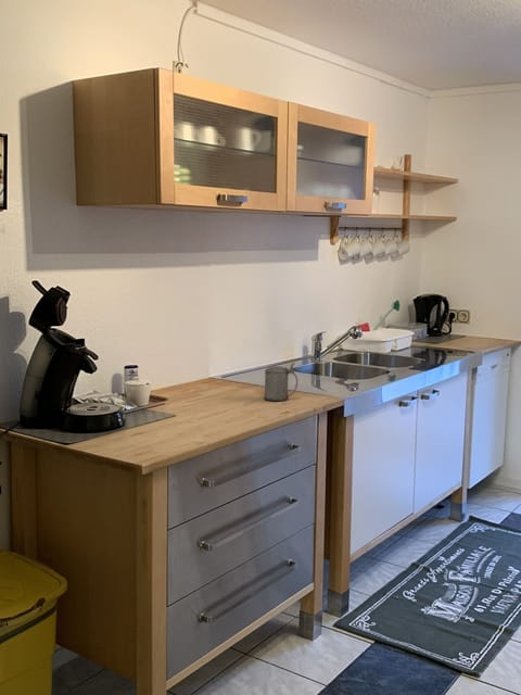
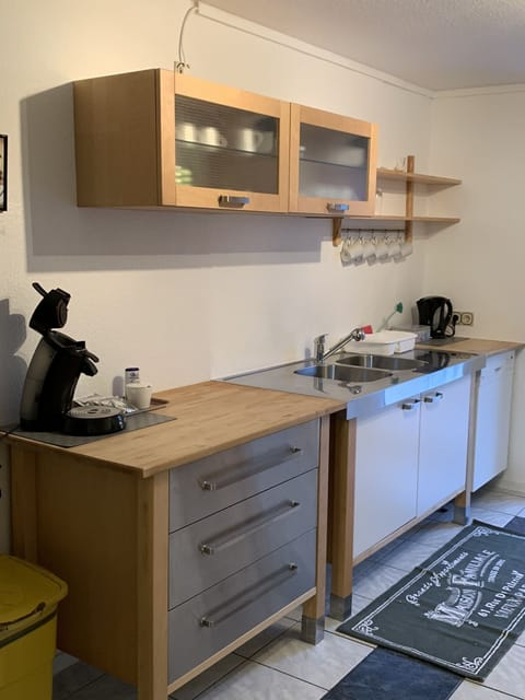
- beer stein [263,362,298,402]
